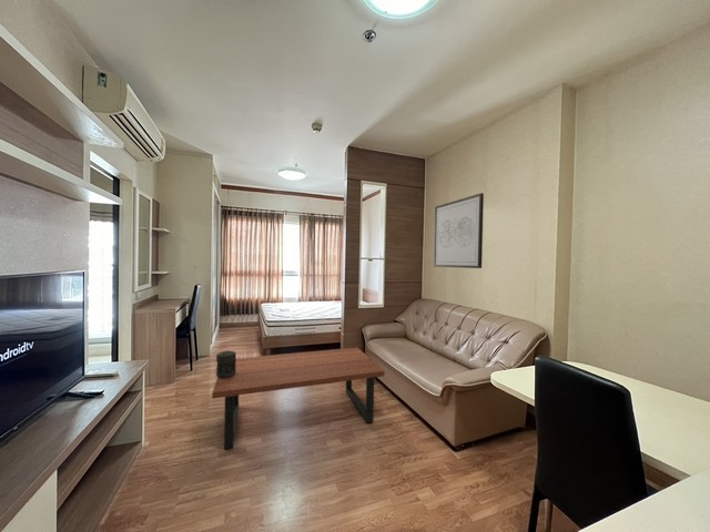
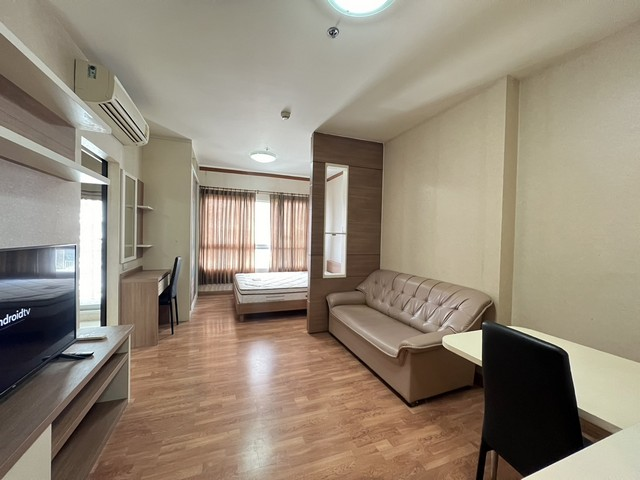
- wall art [433,192,485,269]
- decorative container [215,350,237,378]
- coffee table [211,347,386,450]
